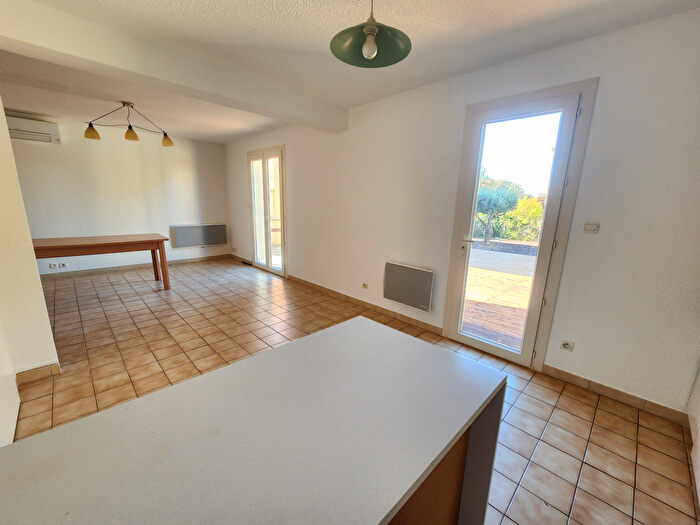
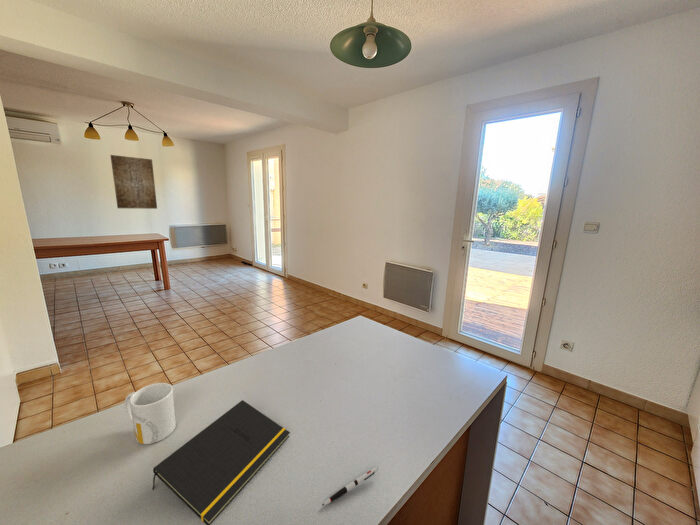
+ pen [321,466,379,506]
+ mug [124,382,177,445]
+ wall art [109,154,158,210]
+ notepad [151,399,291,525]
